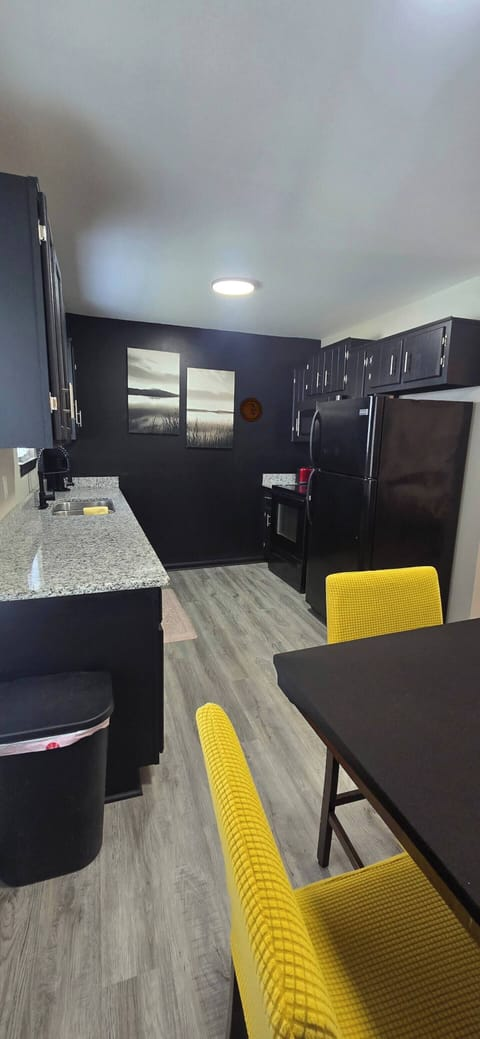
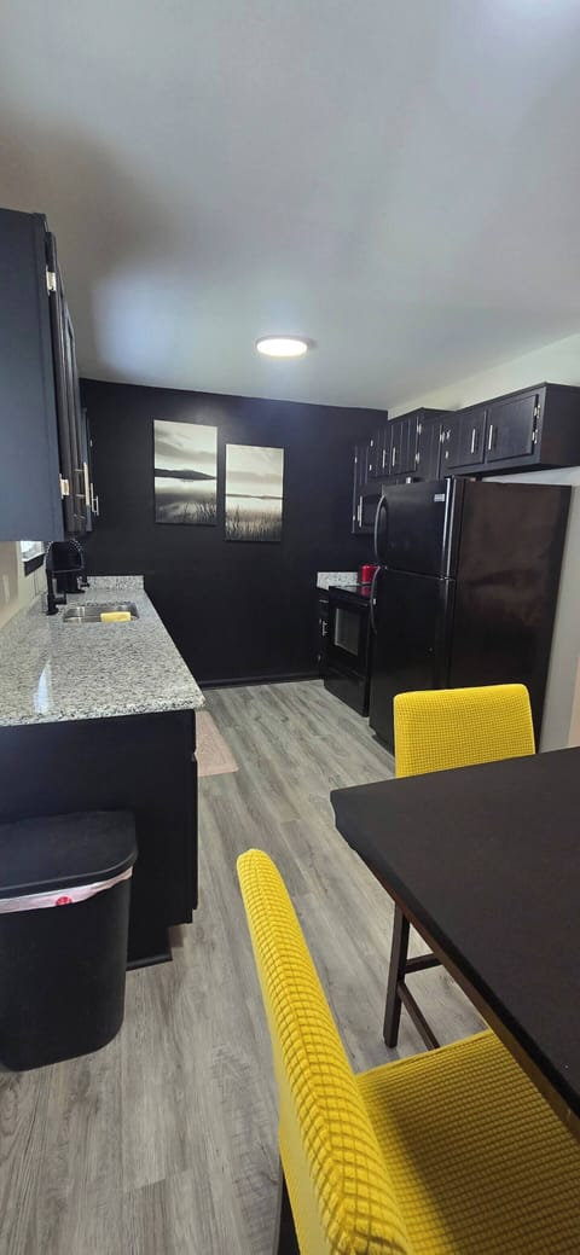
- decorative plate [239,397,263,423]
